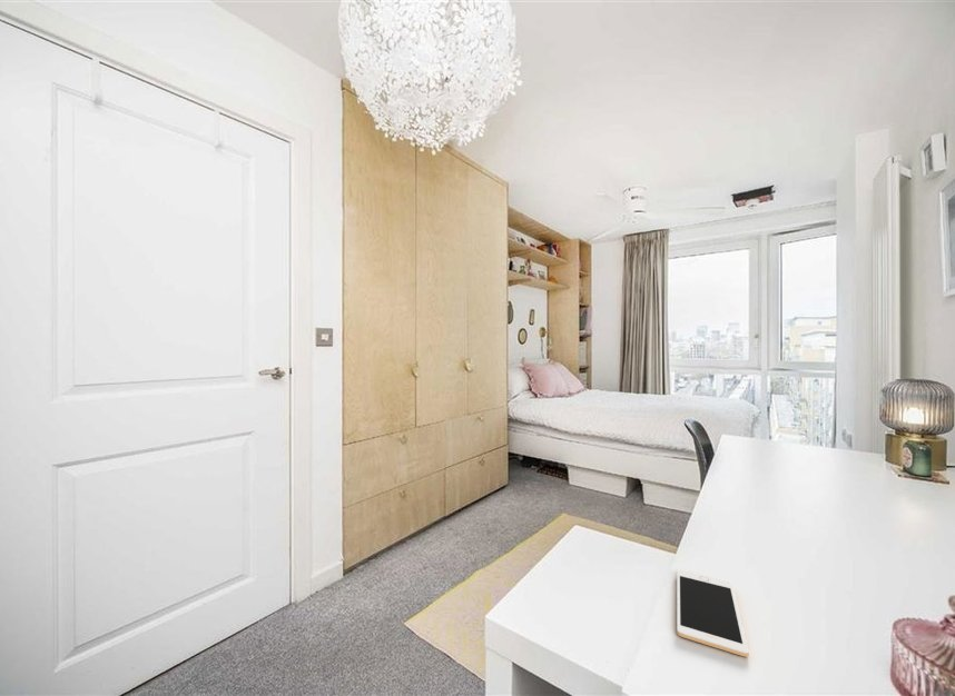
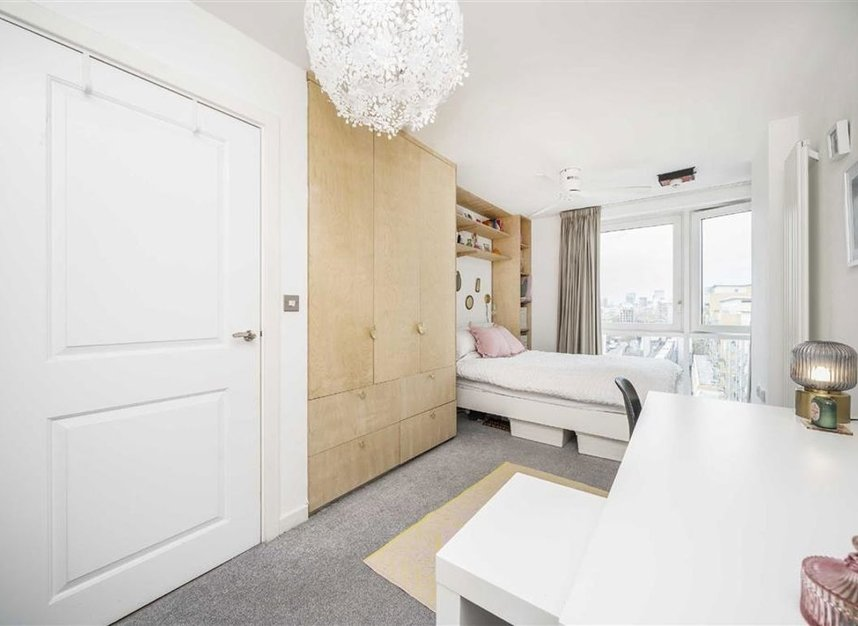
- cell phone [676,568,750,658]
